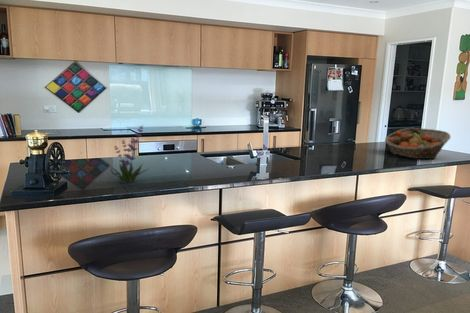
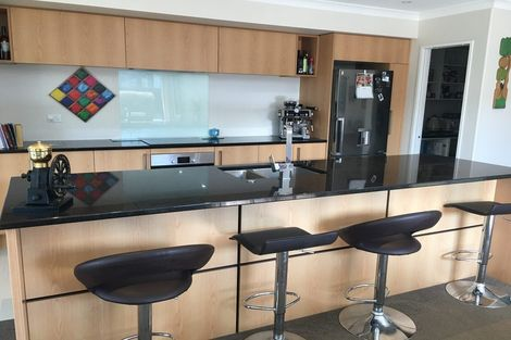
- plant [109,125,149,184]
- fruit basket [384,127,452,160]
